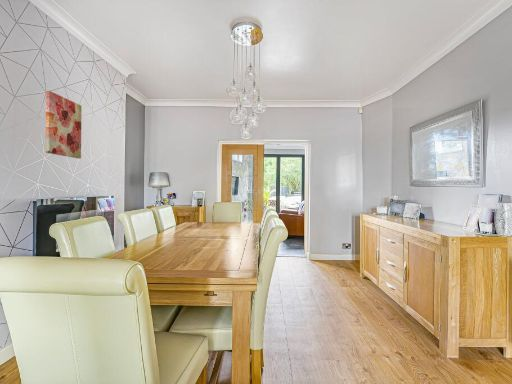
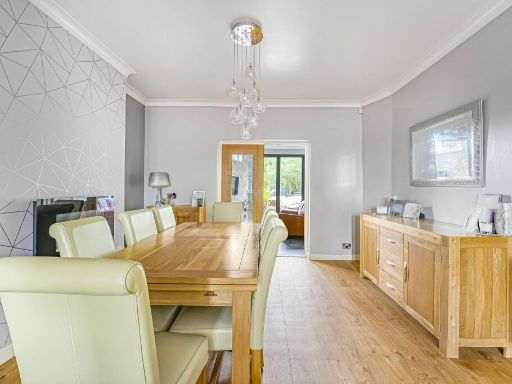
- wall art [45,90,82,159]
